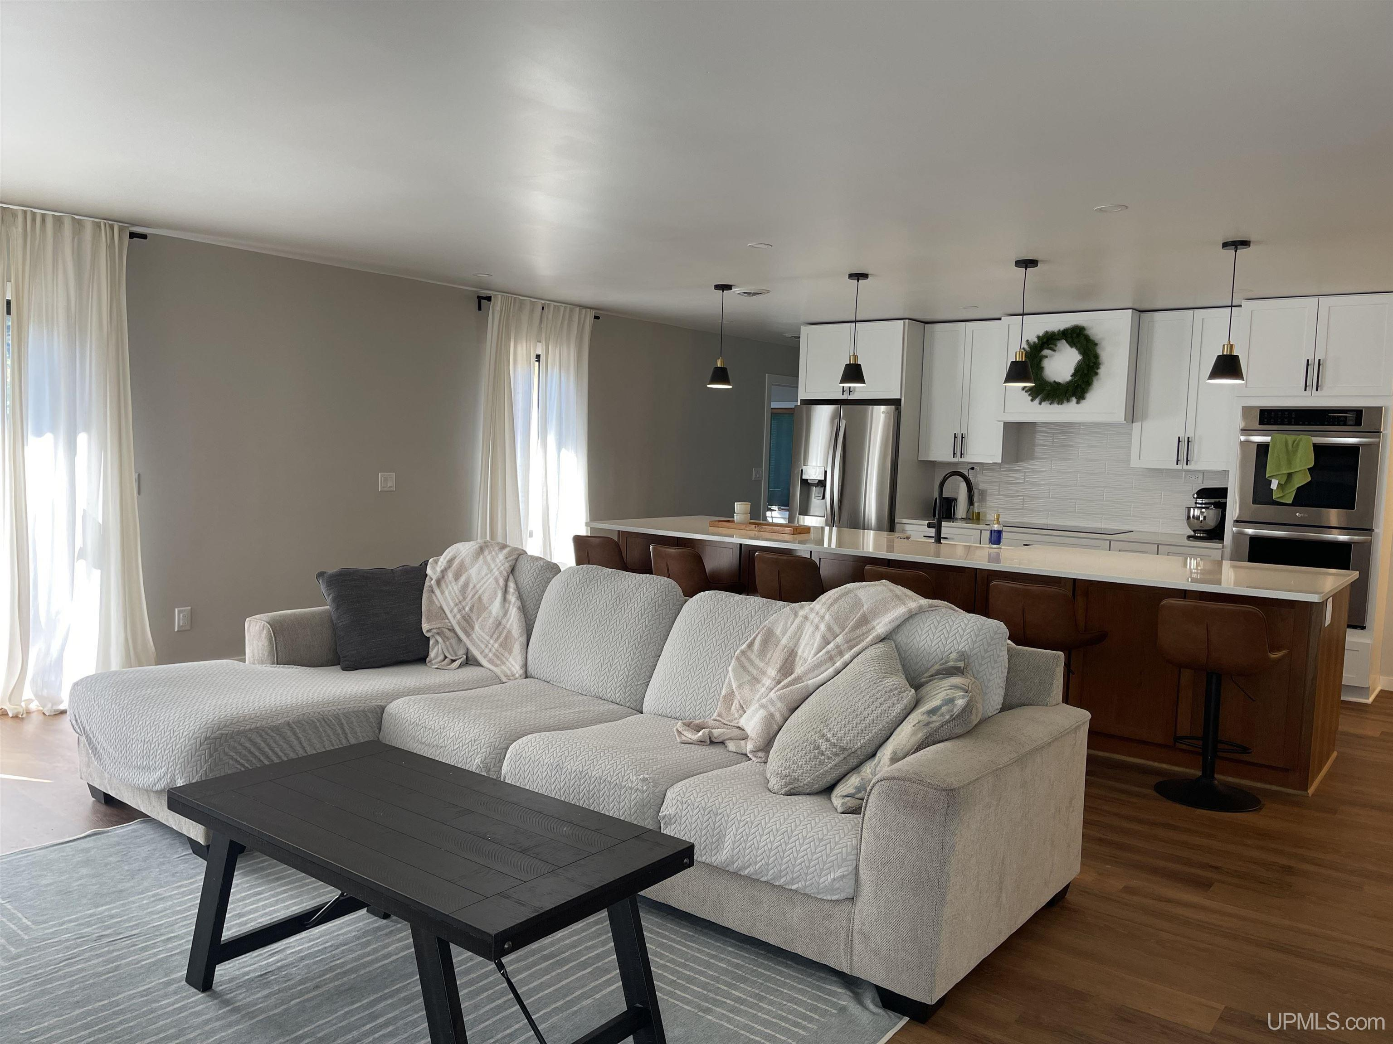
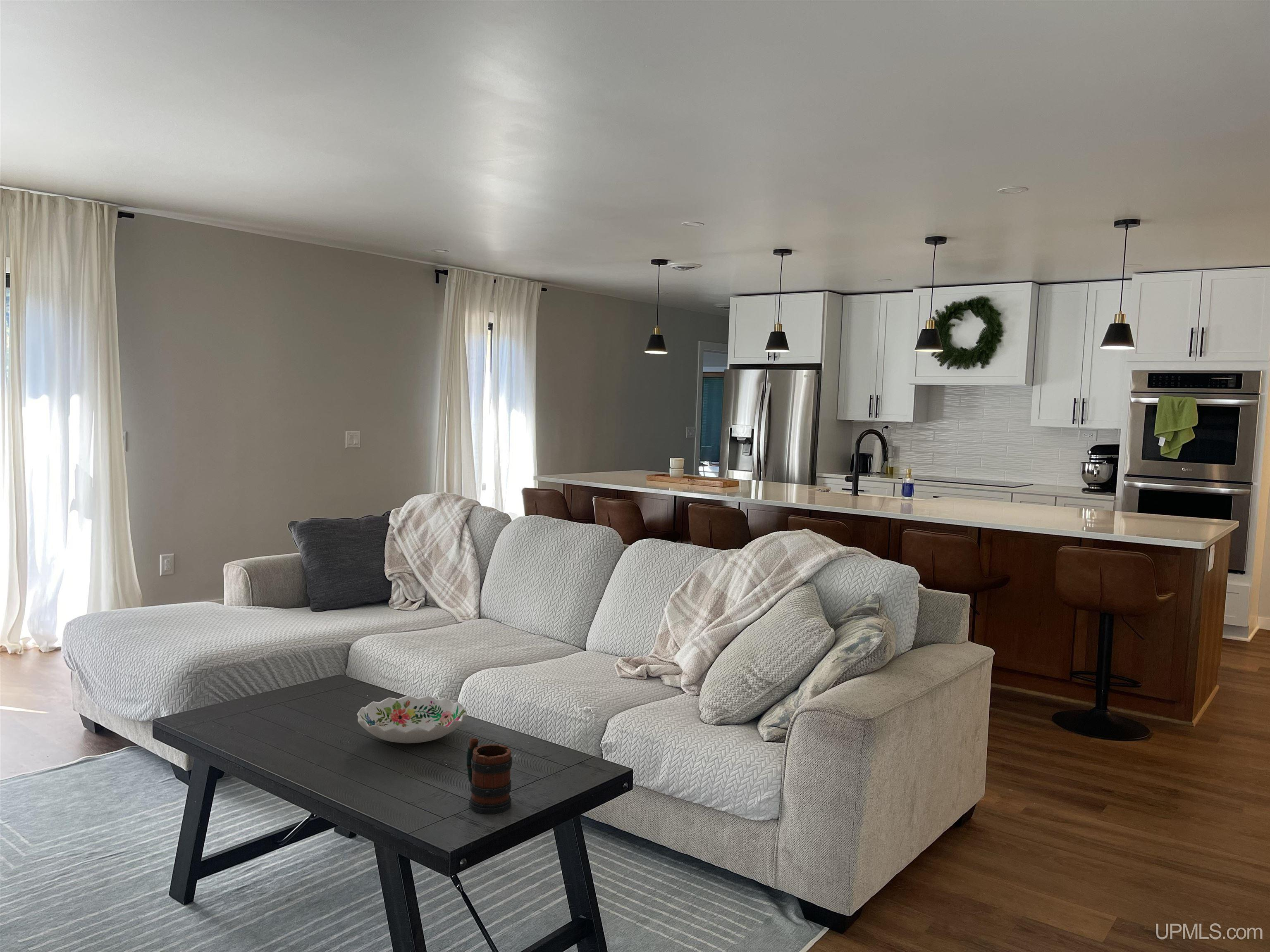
+ mug [466,738,513,814]
+ decorative bowl [357,695,468,744]
